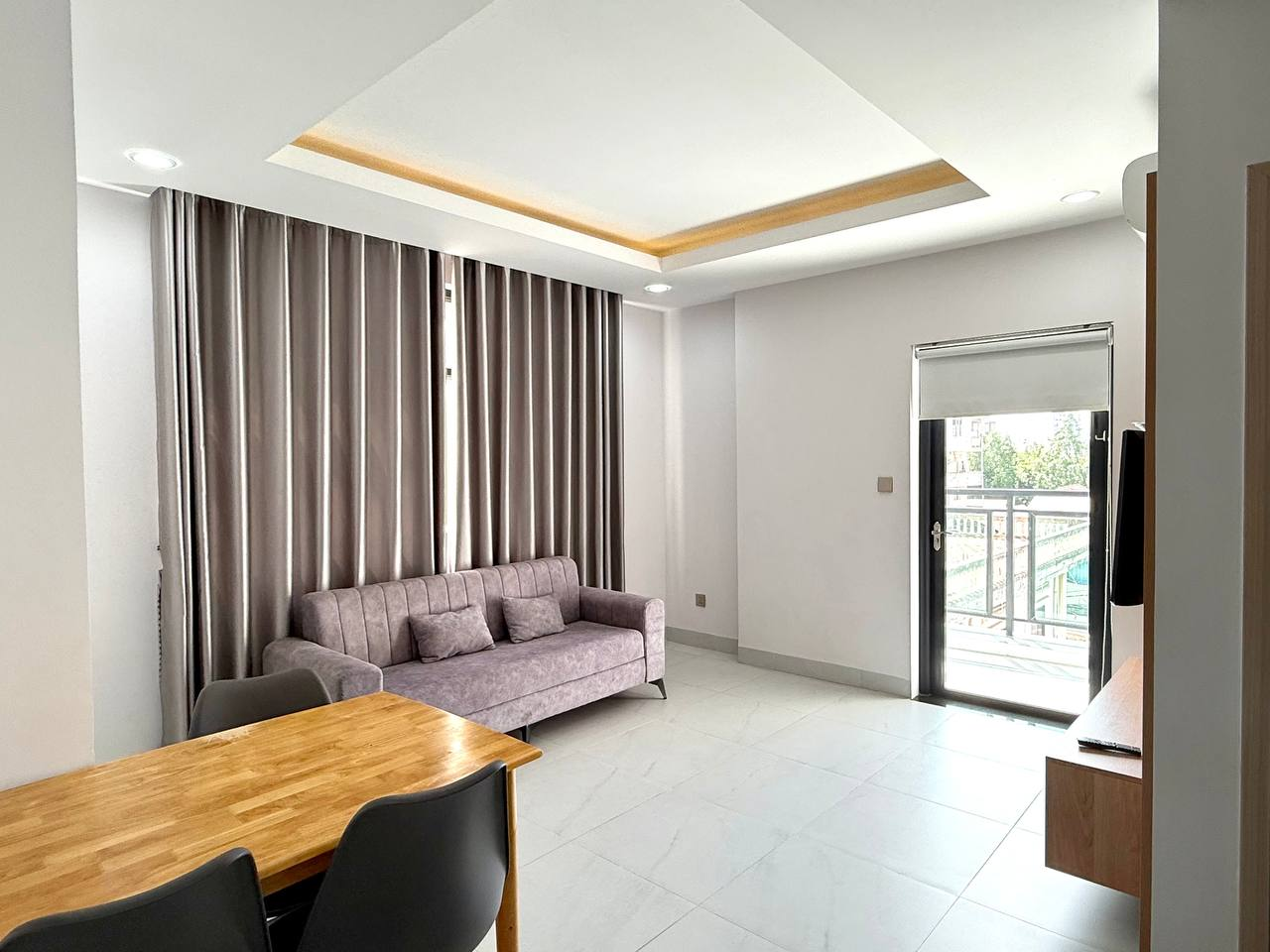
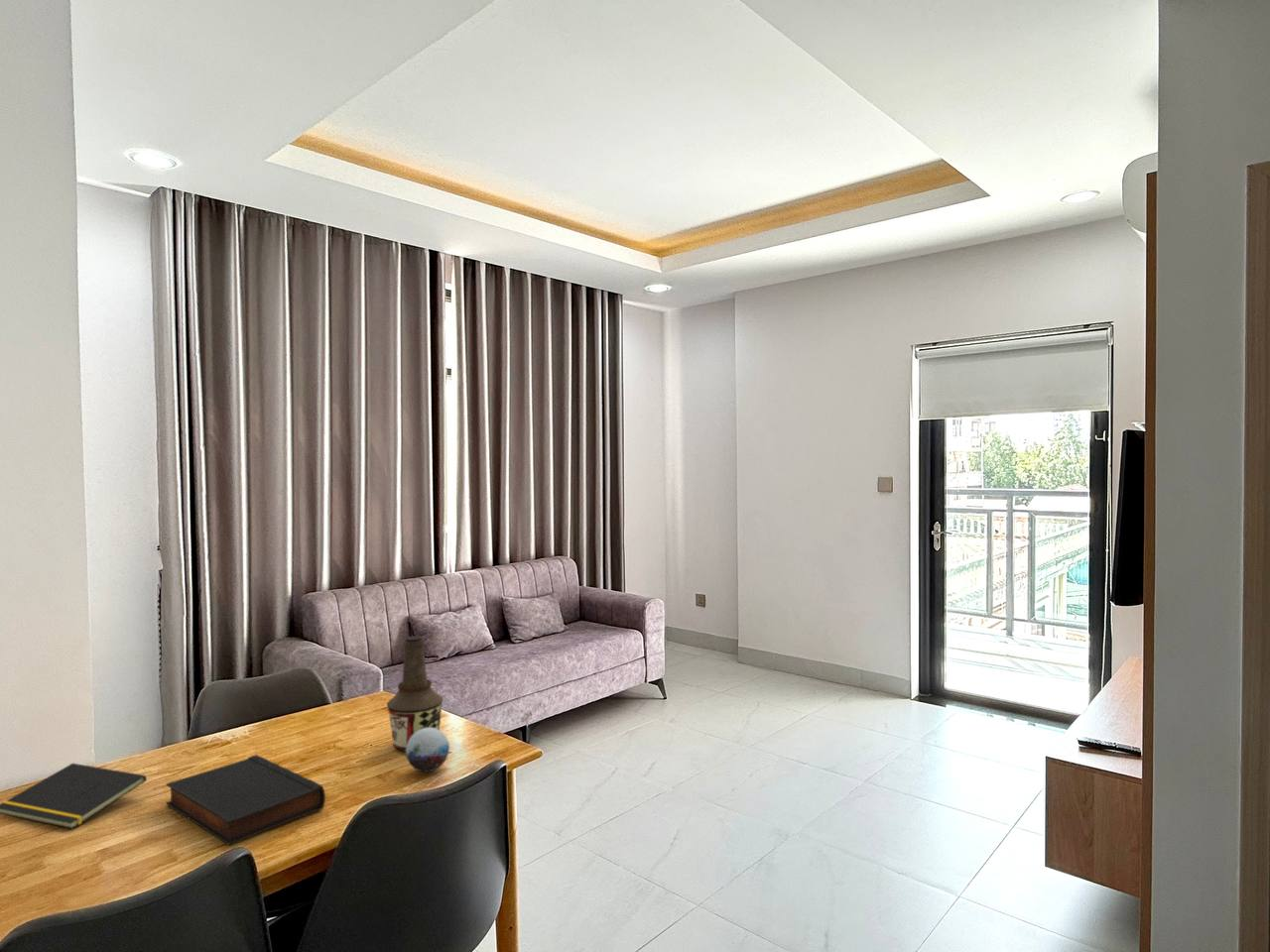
+ decorative orb [405,728,450,773]
+ notepad [0,763,148,830]
+ bottle [386,635,445,753]
+ book [165,754,326,846]
